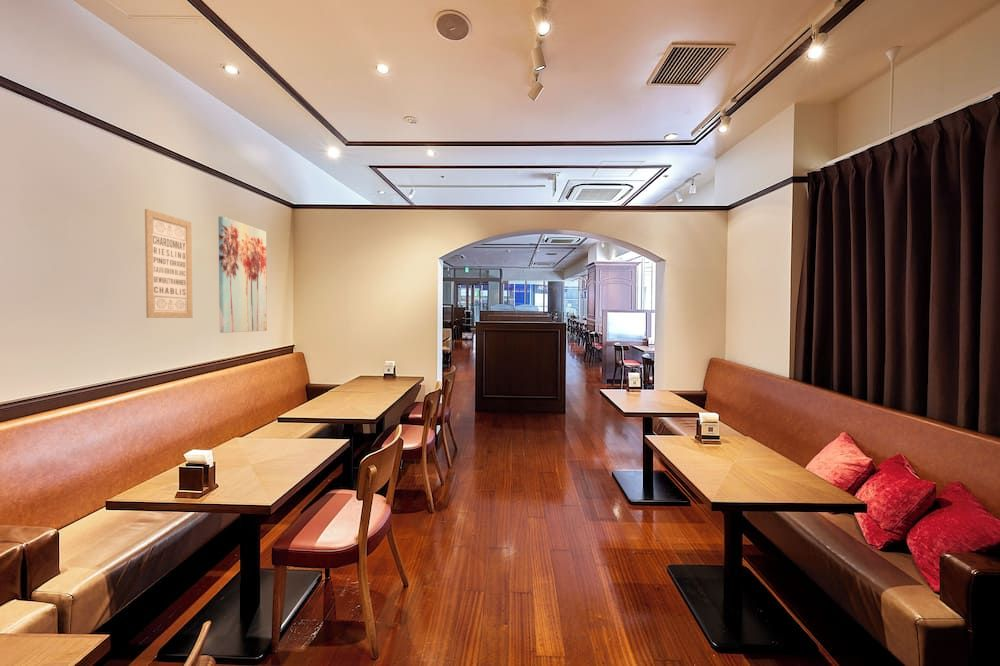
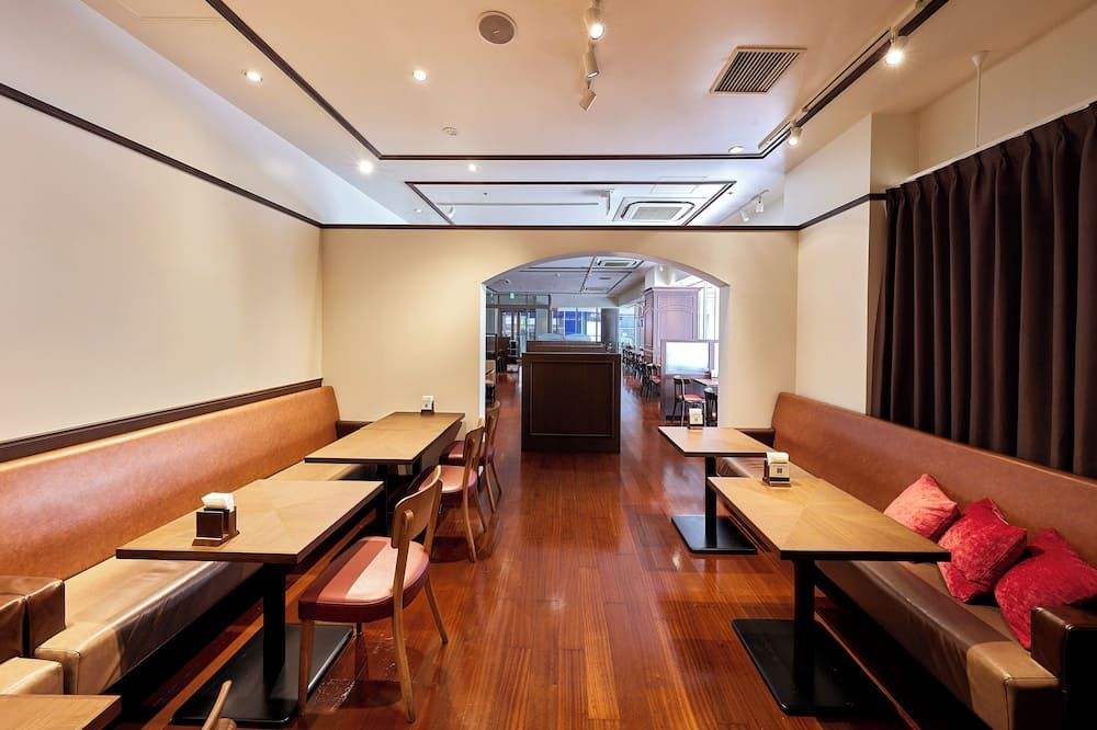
- wall art [217,215,268,334]
- wall art [144,208,193,319]
